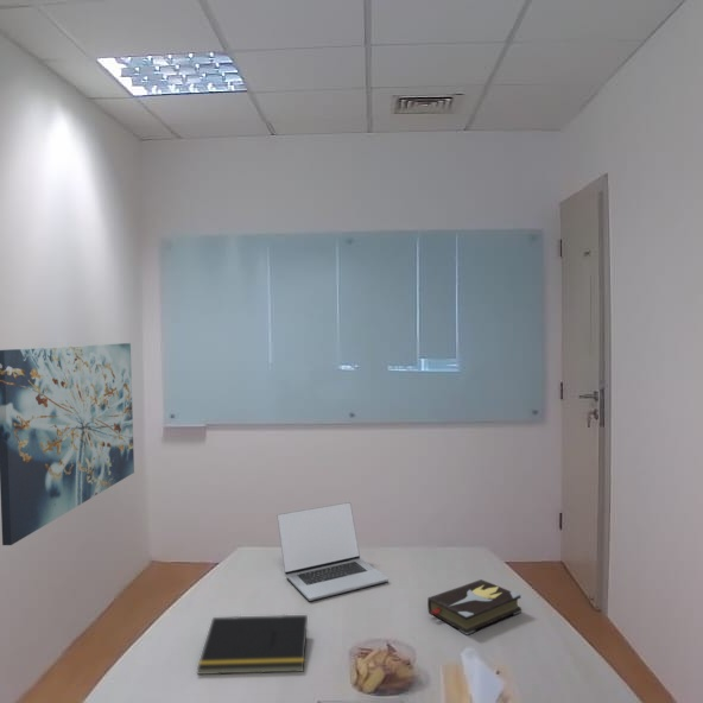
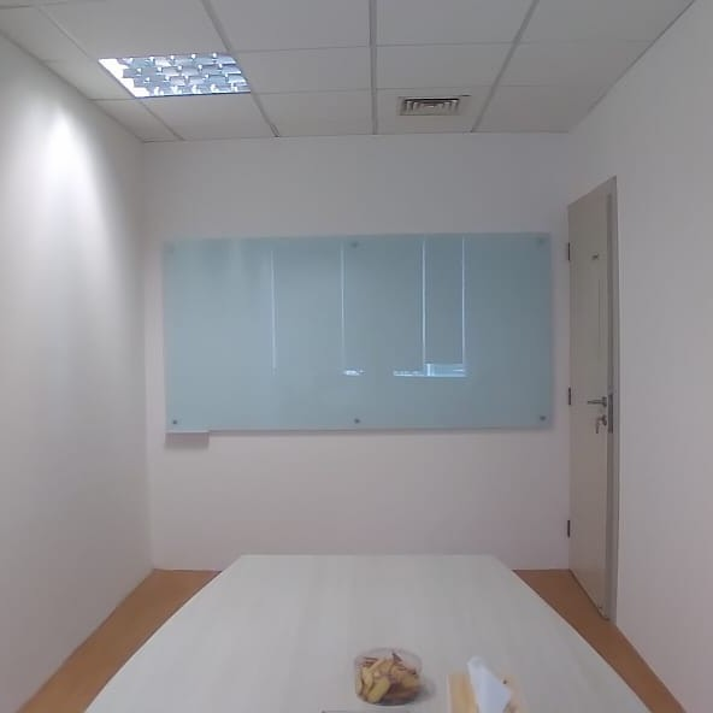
- laptop [277,501,390,602]
- wall art [0,342,135,546]
- hardback book [426,578,522,635]
- notepad [196,614,309,676]
